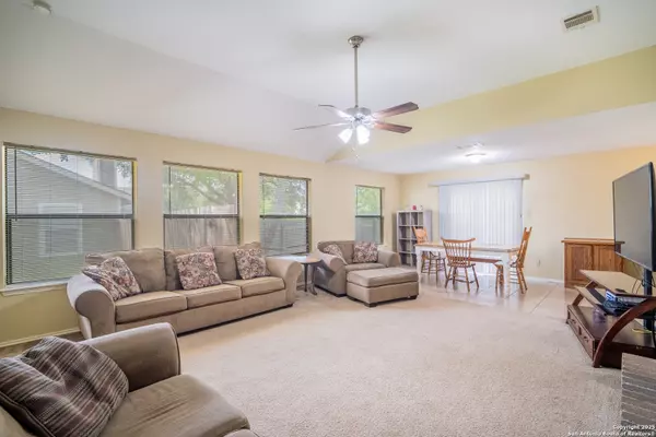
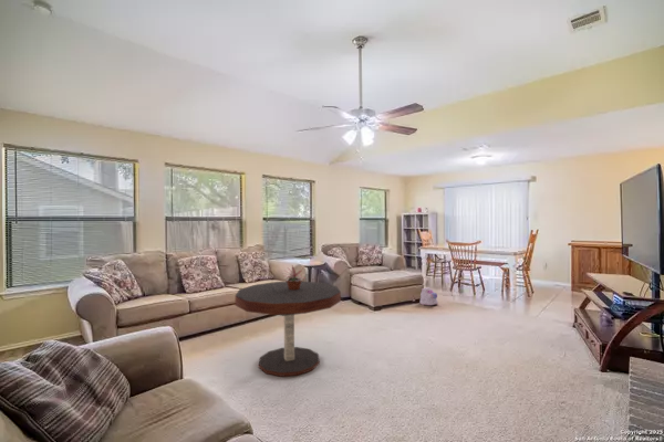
+ potted plant [282,265,304,290]
+ plush toy [419,286,439,306]
+ coffee table [235,281,342,378]
